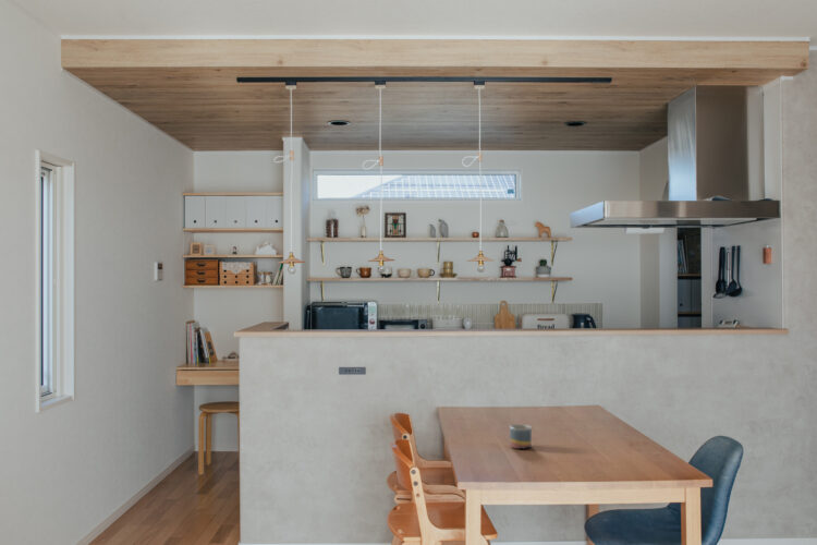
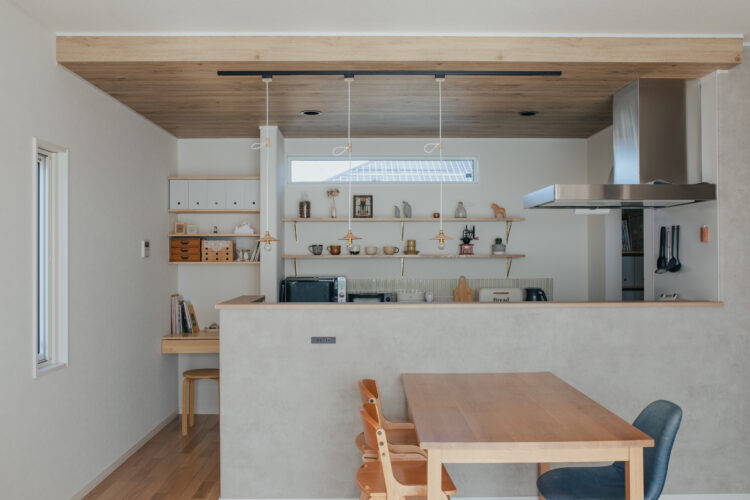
- mug [509,423,533,450]
